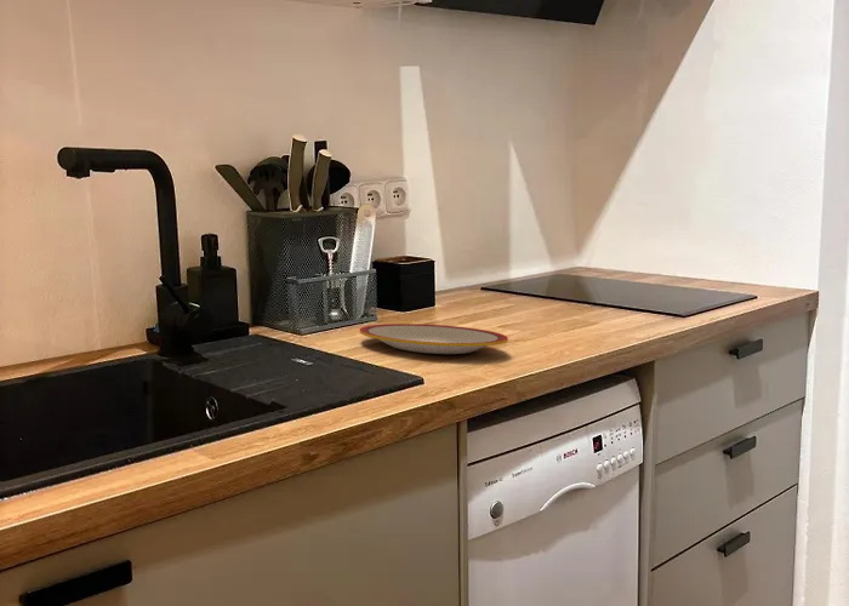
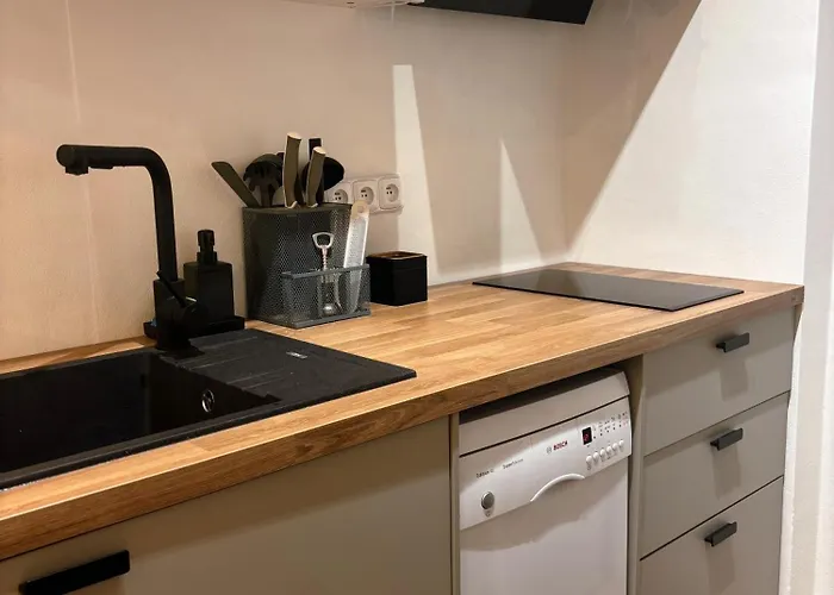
- plate [359,322,509,355]
